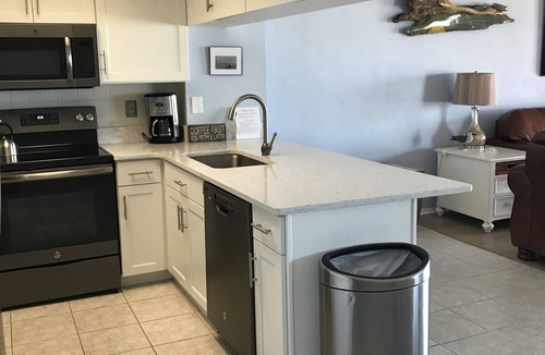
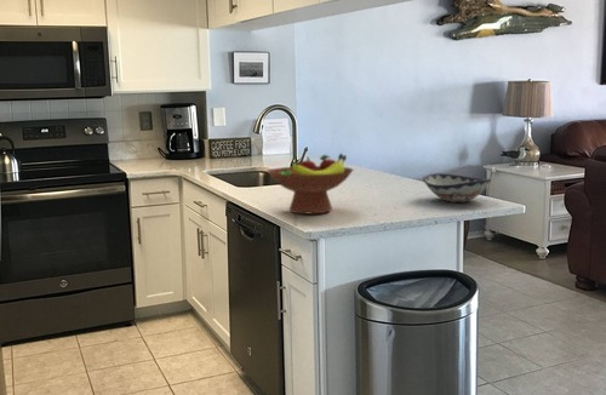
+ fruit bowl [265,153,354,214]
+ decorative bowl [422,172,492,204]
